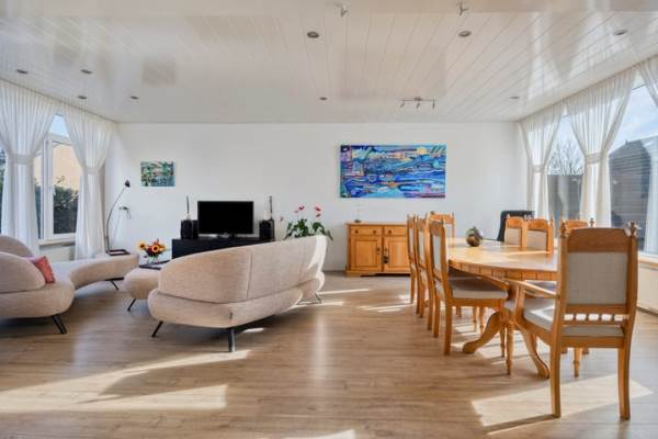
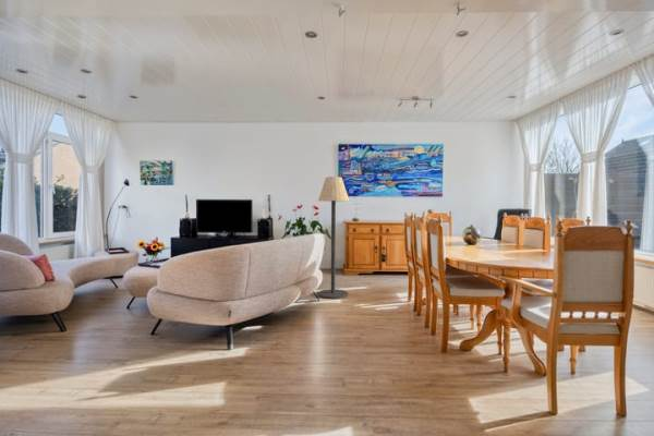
+ floor lamp [317,175,350,300]
